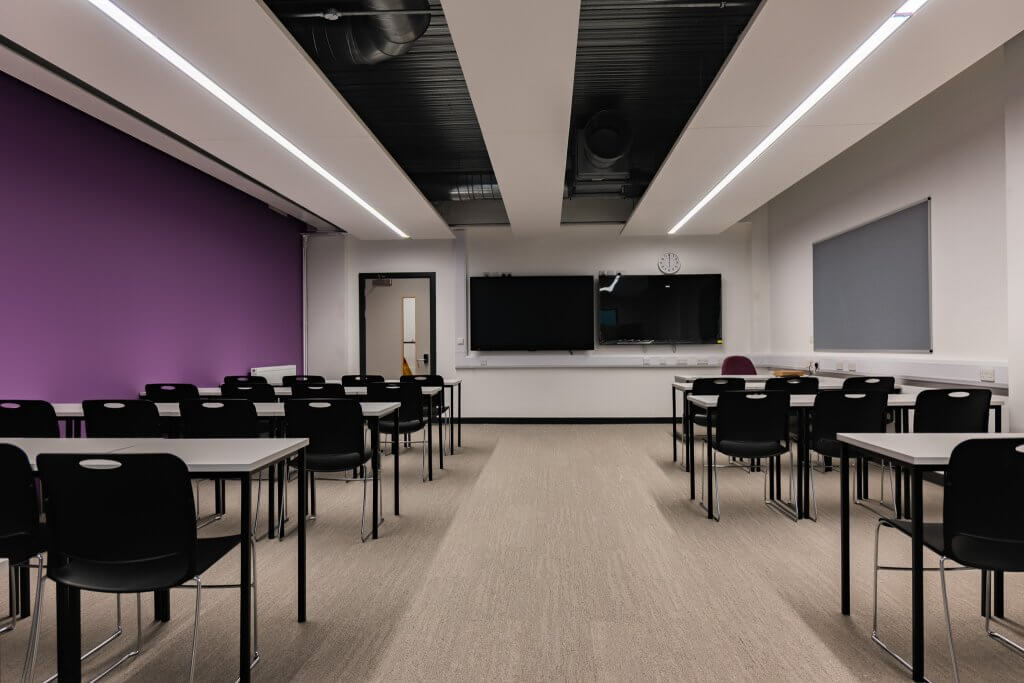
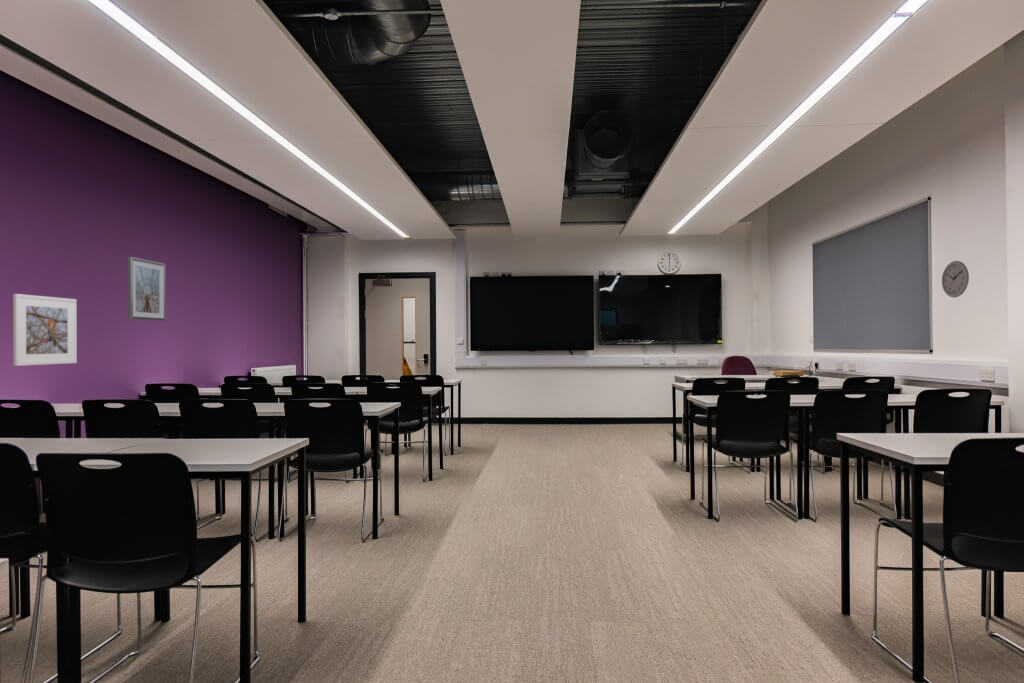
+ picture frame [127,256,167,322]
+ wall clock [941,260,970,298]
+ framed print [12,293,78,367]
